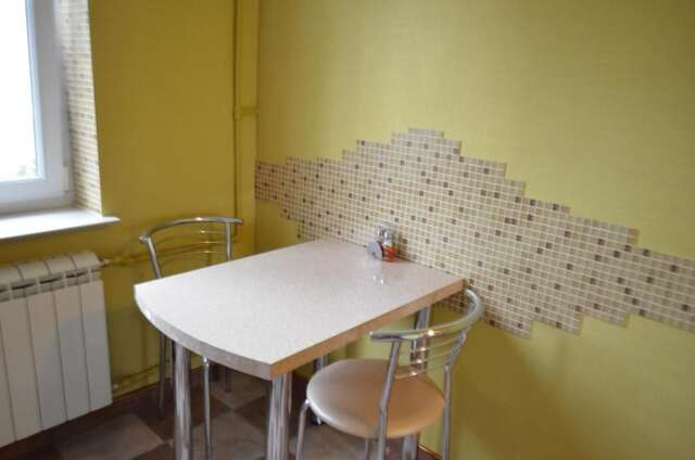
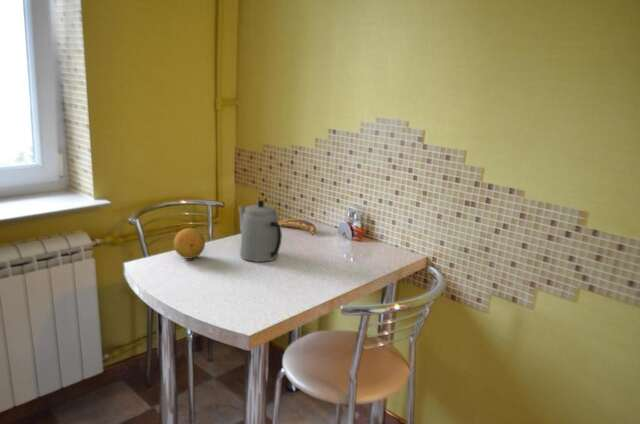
+ fruit [173,227,206,260]
+ banana [278,218,317,236]
+ teapot [237,199,283,263]
